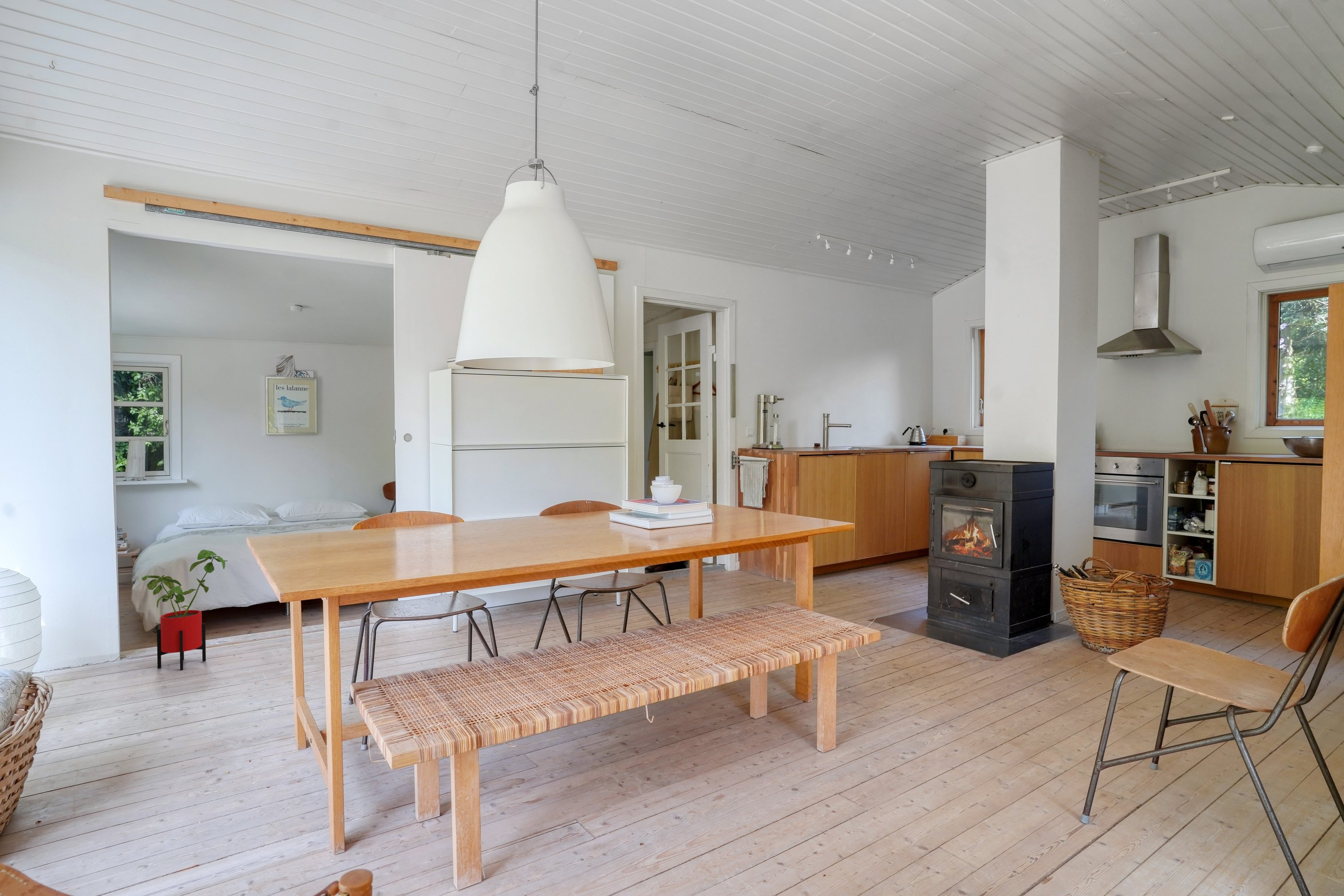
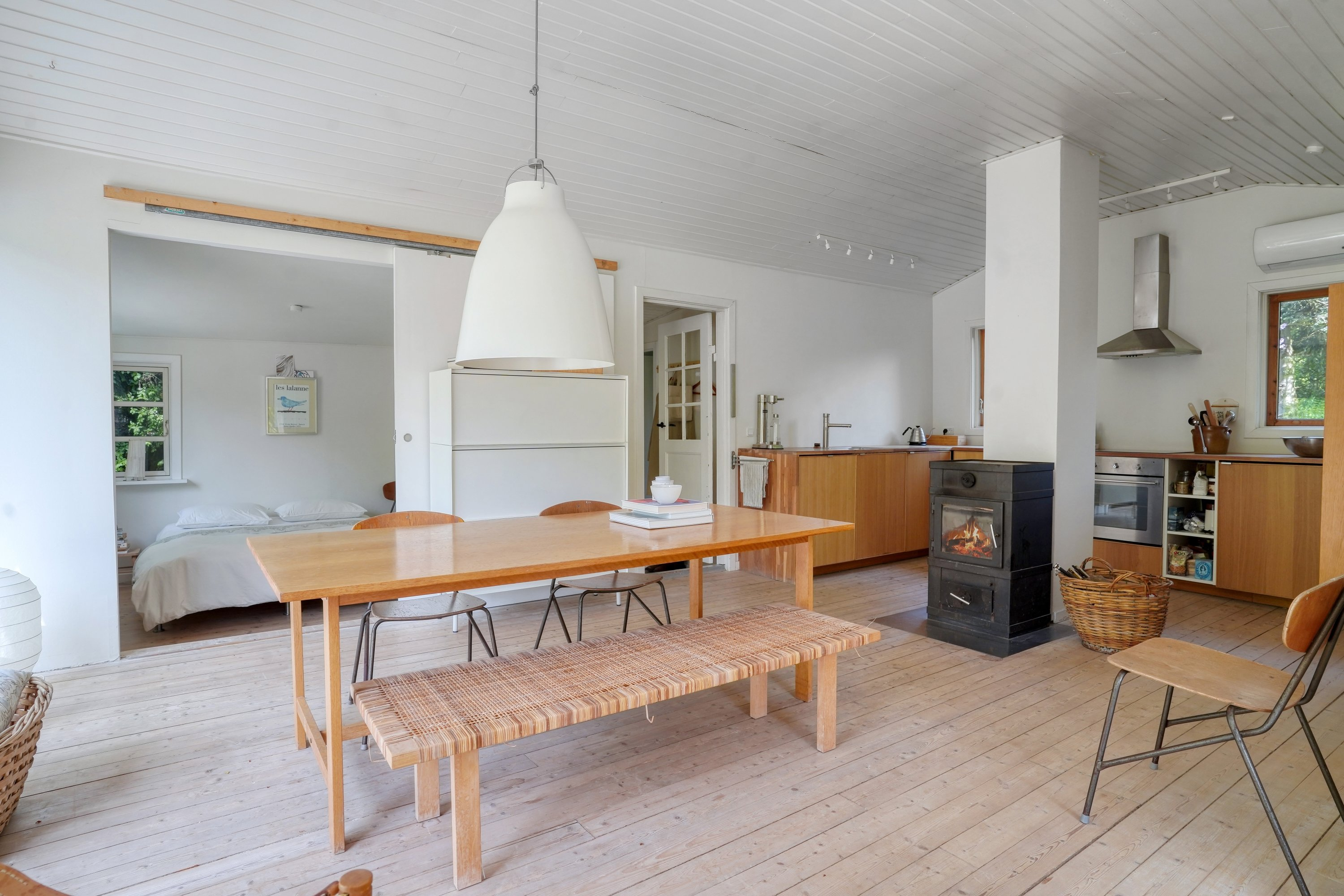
- house plant [141,549,228,671]
